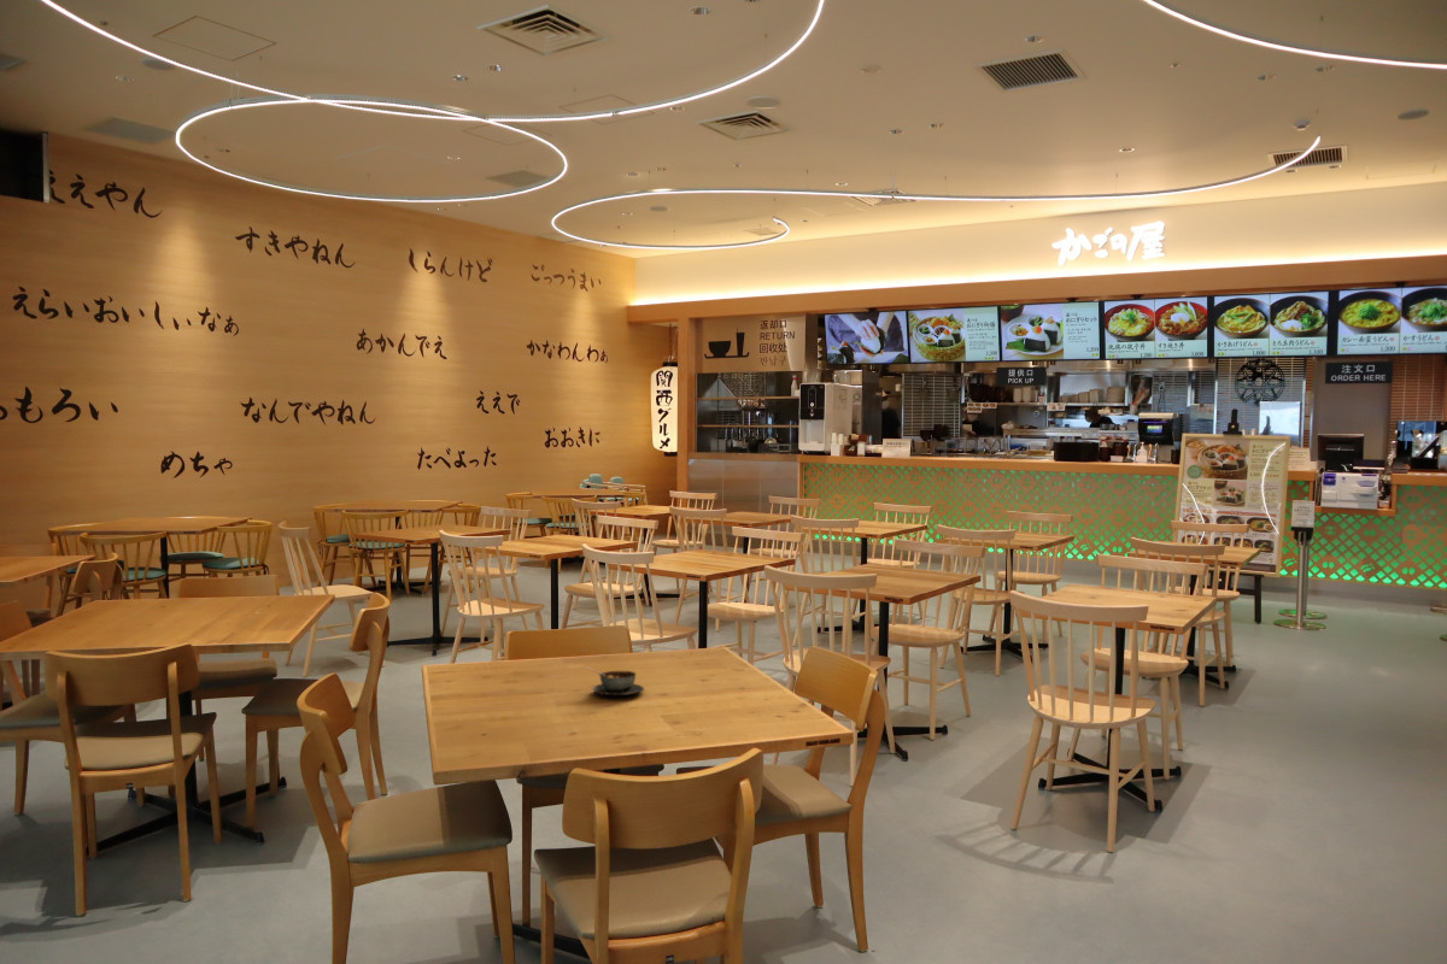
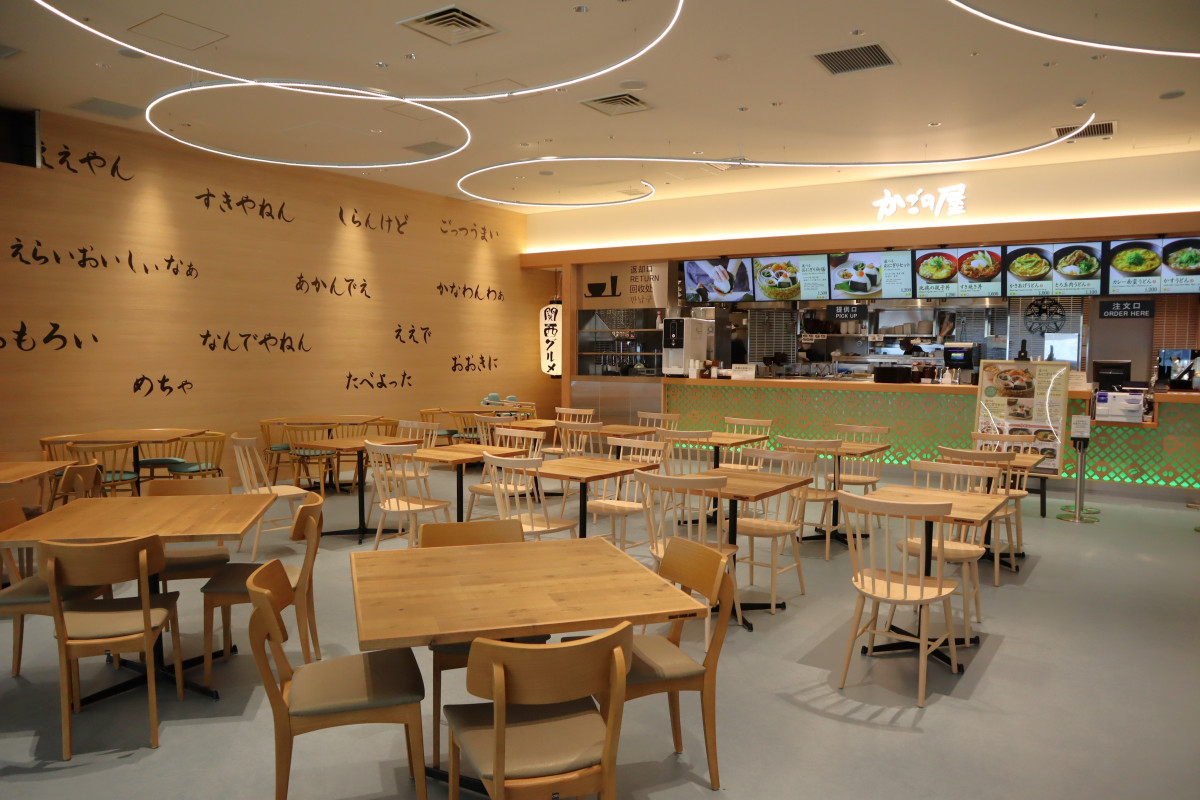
- soup bowl [586,666,645,696]
